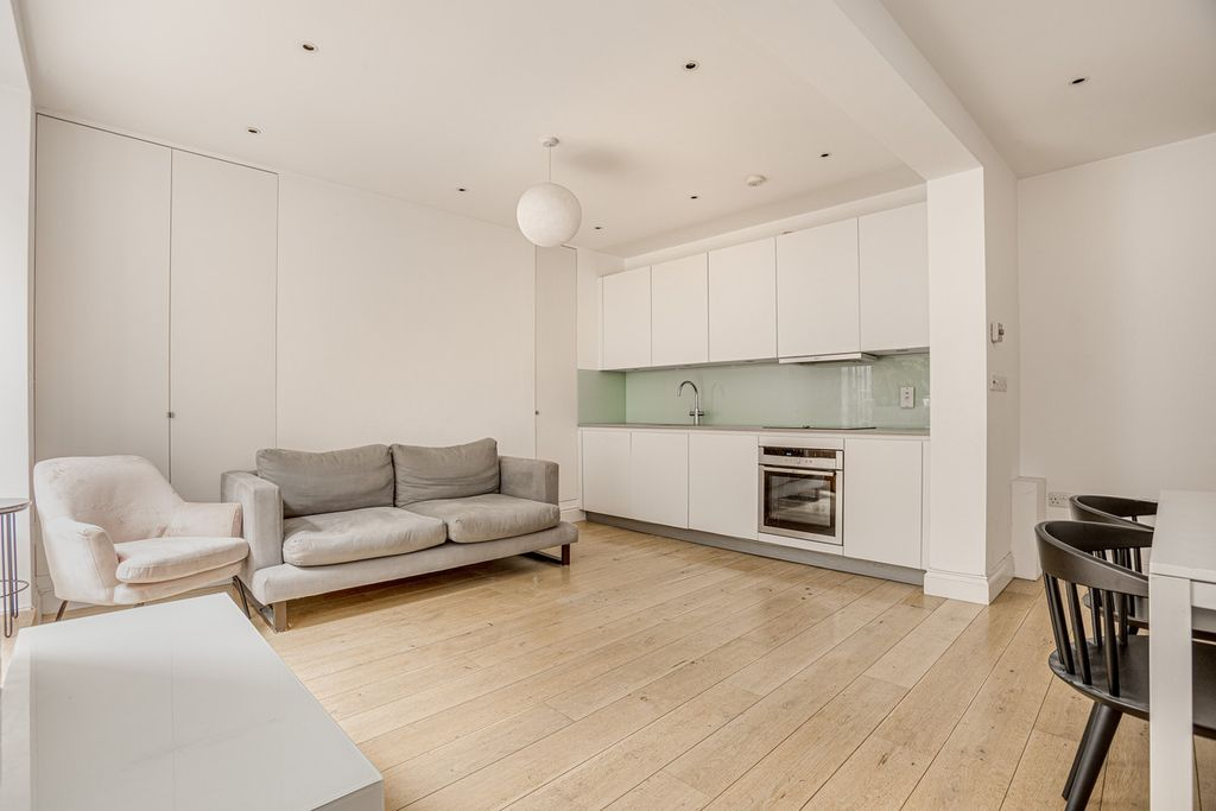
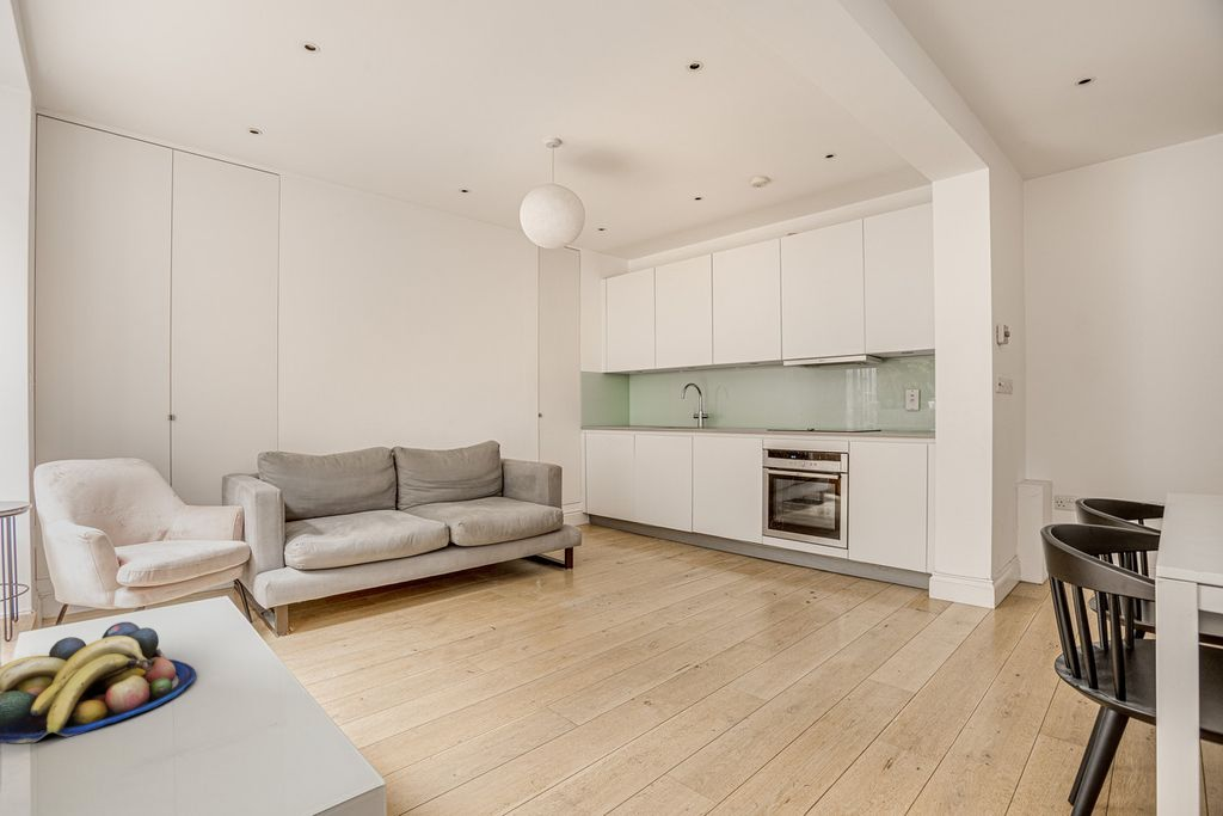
+ fruit bowl [0,621,197,744]
